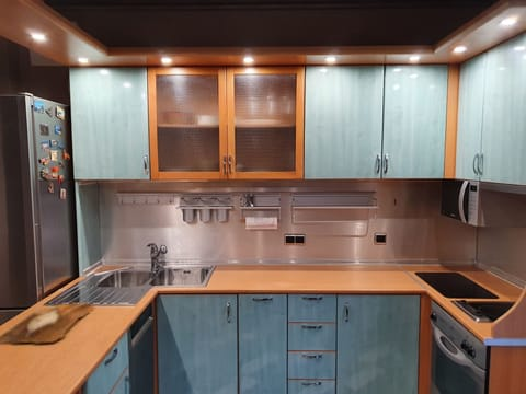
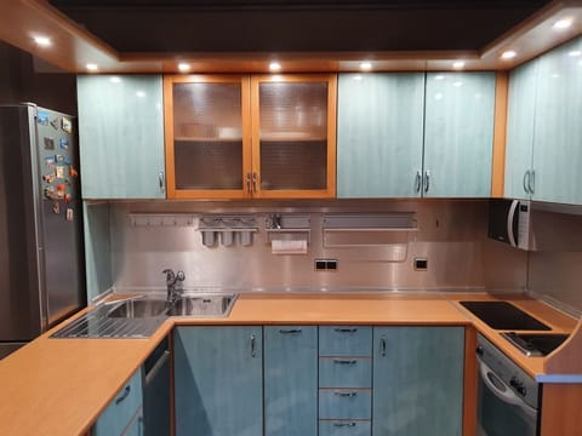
- cutting board [0,302,96,345]
